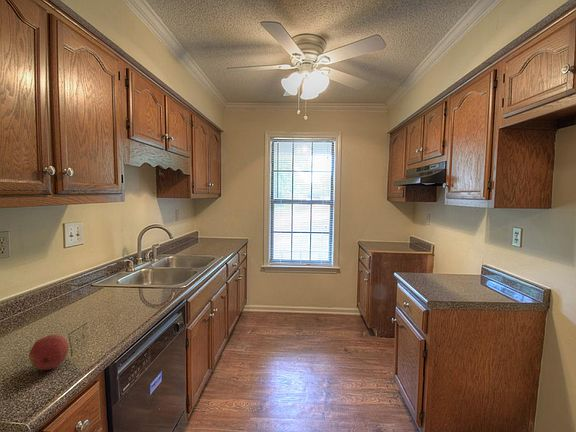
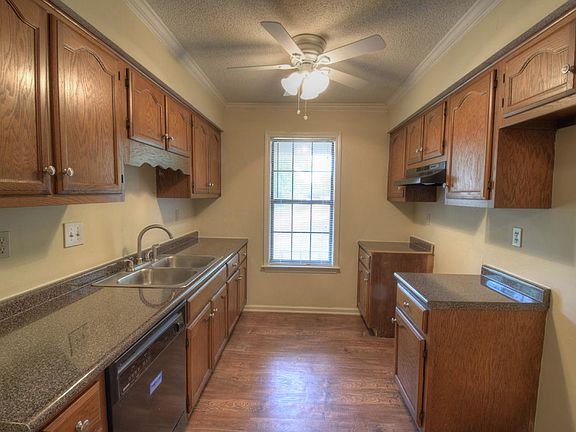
- fruit [28,333,70,371]
